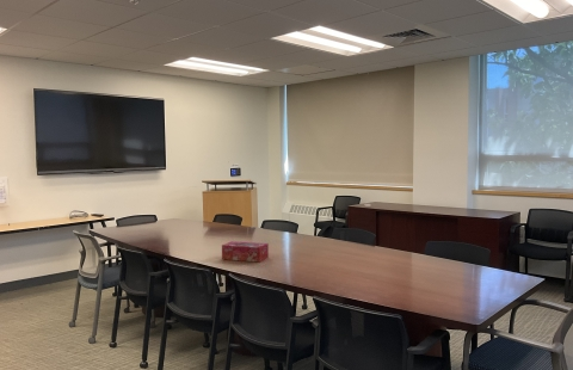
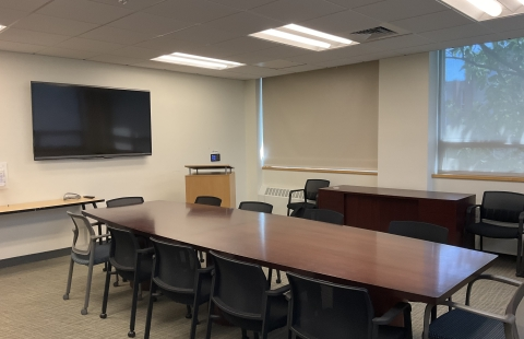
- tissue box [221,240,270,264]
